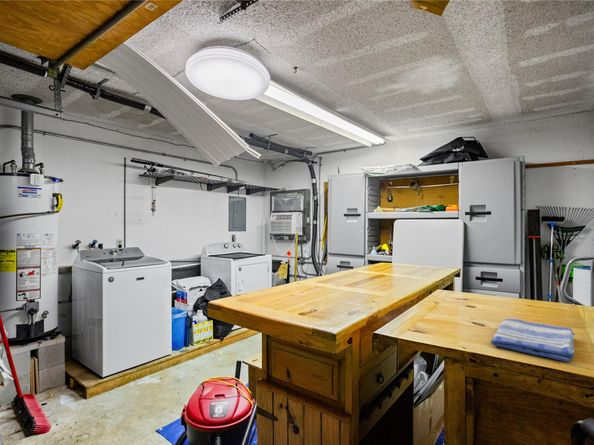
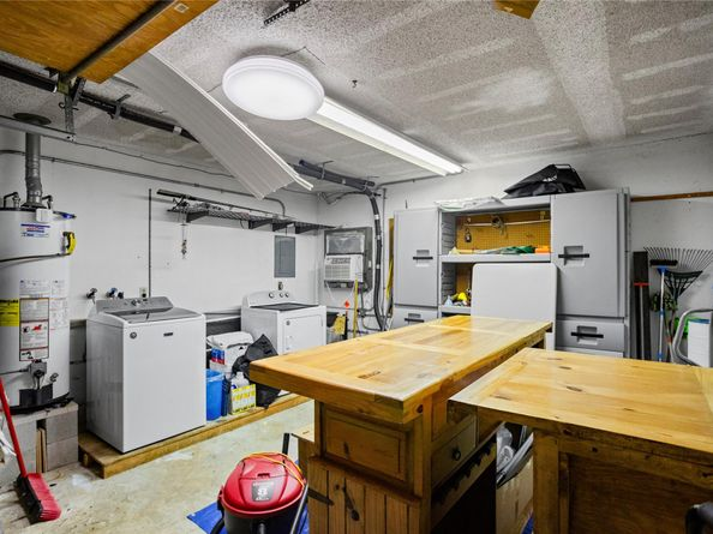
- dish towel [490,318,576,363]
